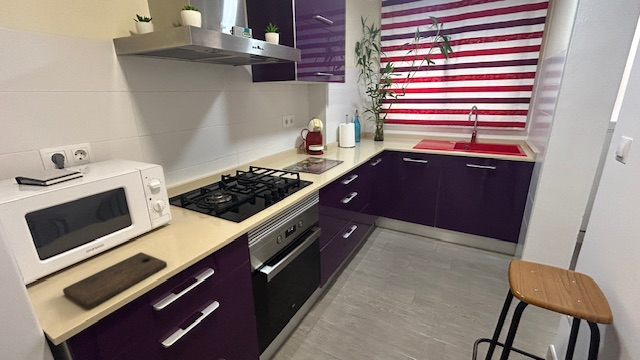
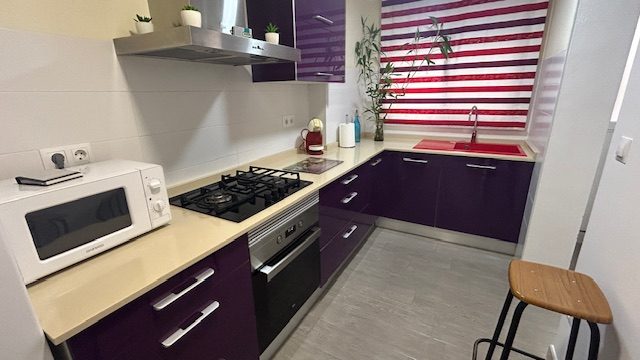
- cutting board [62,251,168,310]
